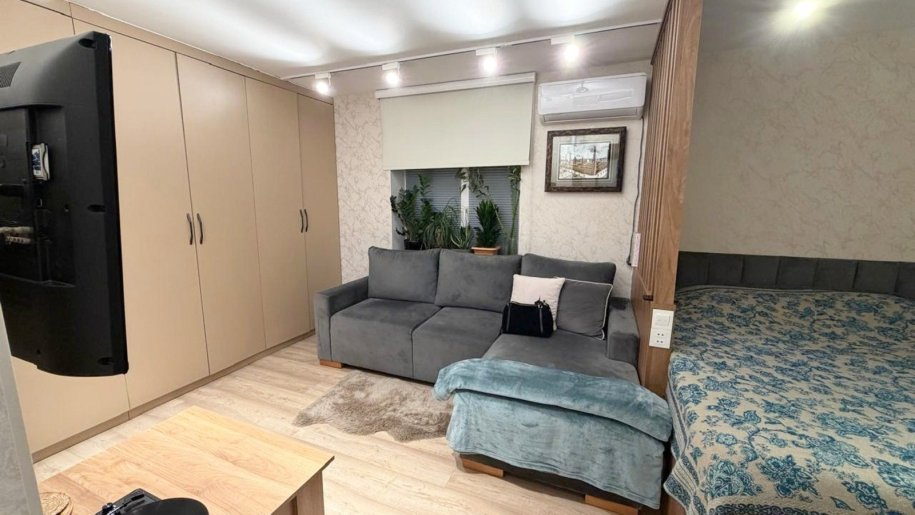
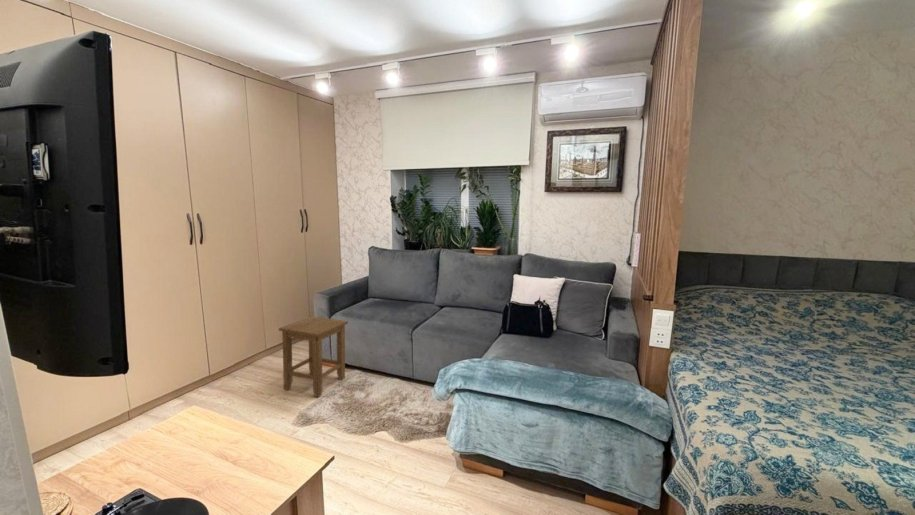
+ stool [278,315,349,398]
